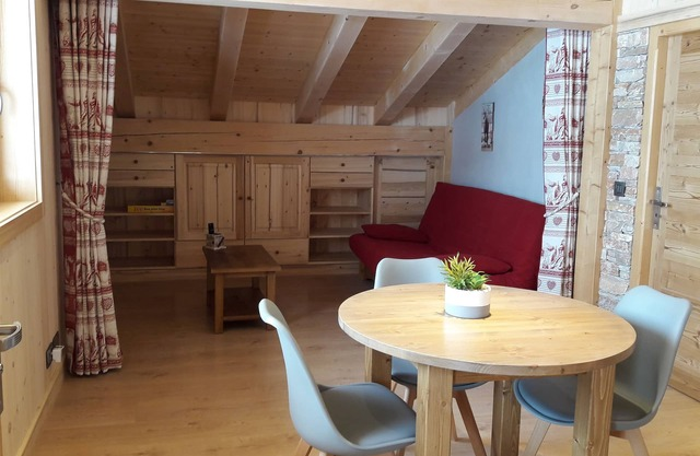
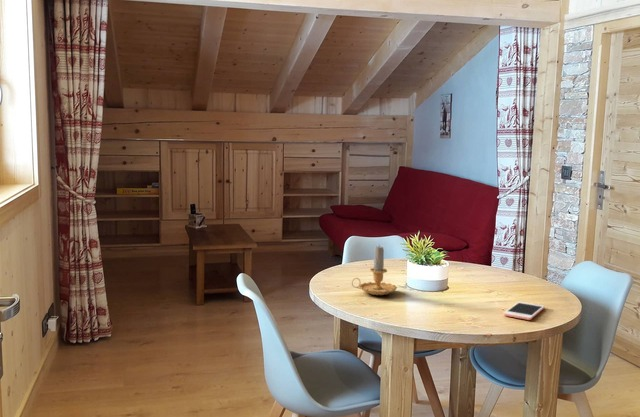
+ cell phone [503,301,546,321]
+ candle [351,245,398,296]
